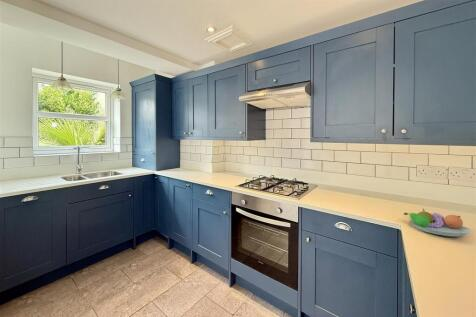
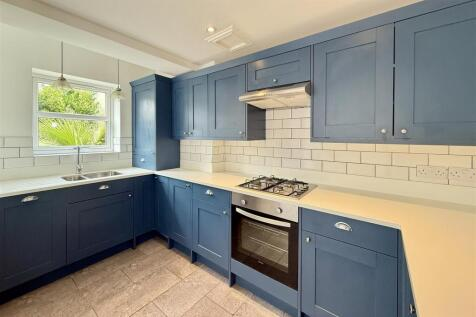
- fruit bowl [403,208,472,237]
